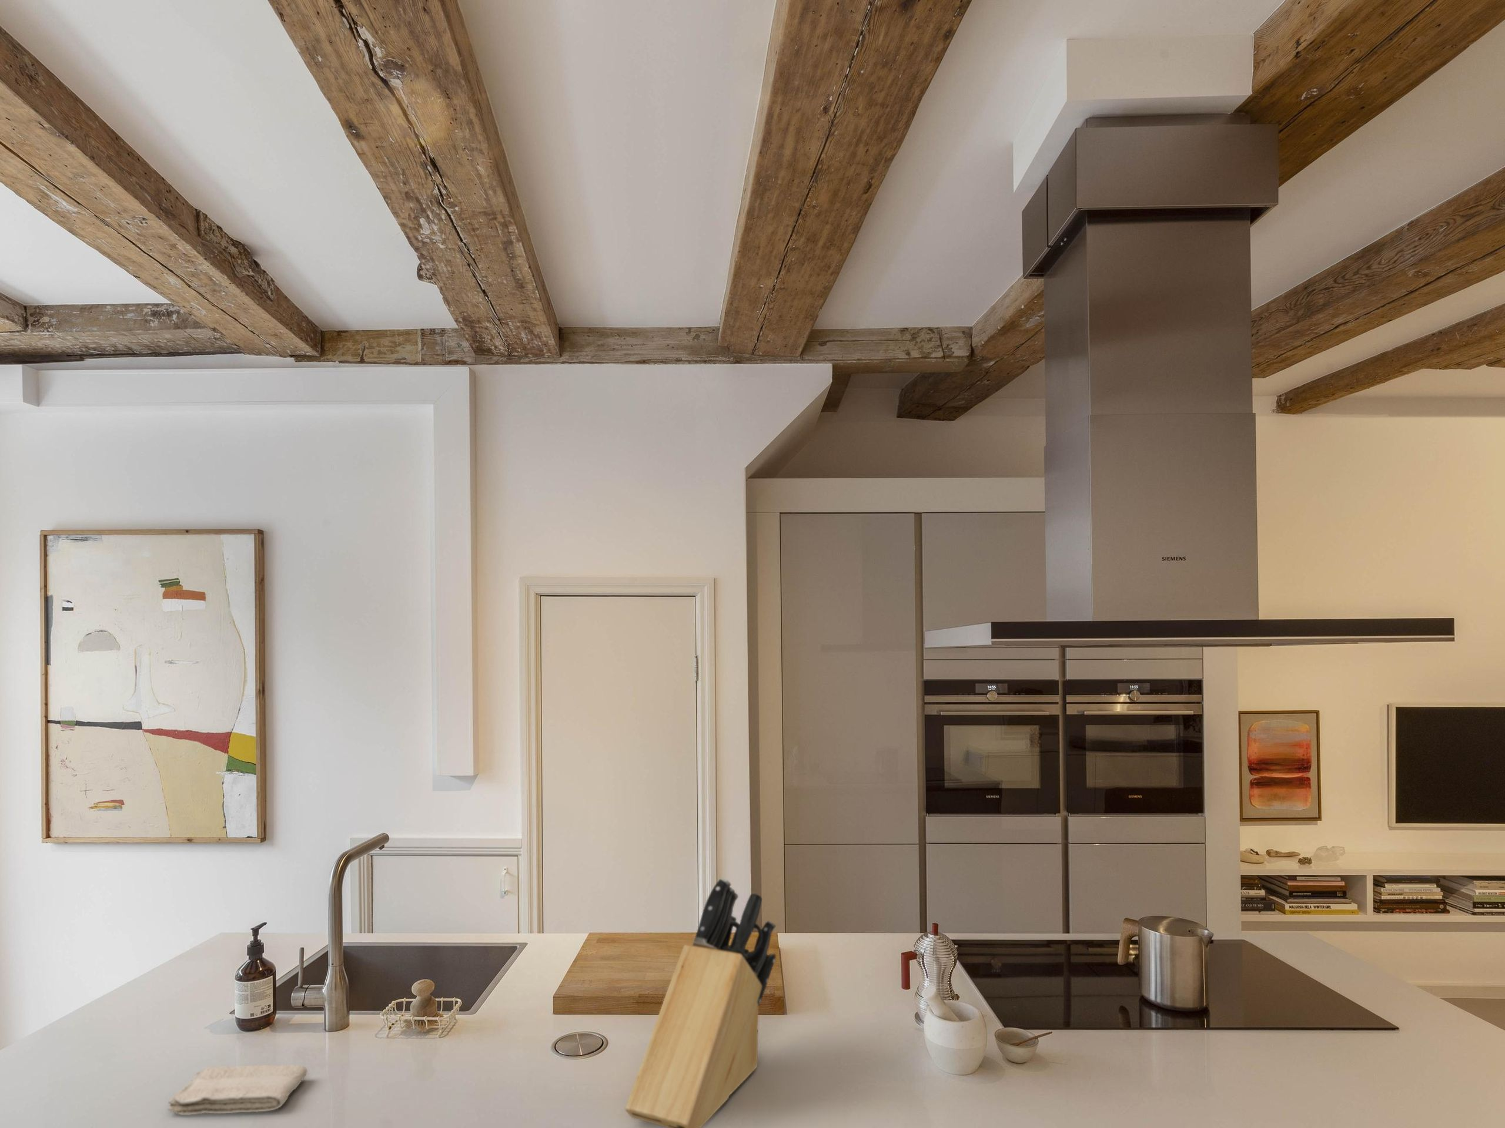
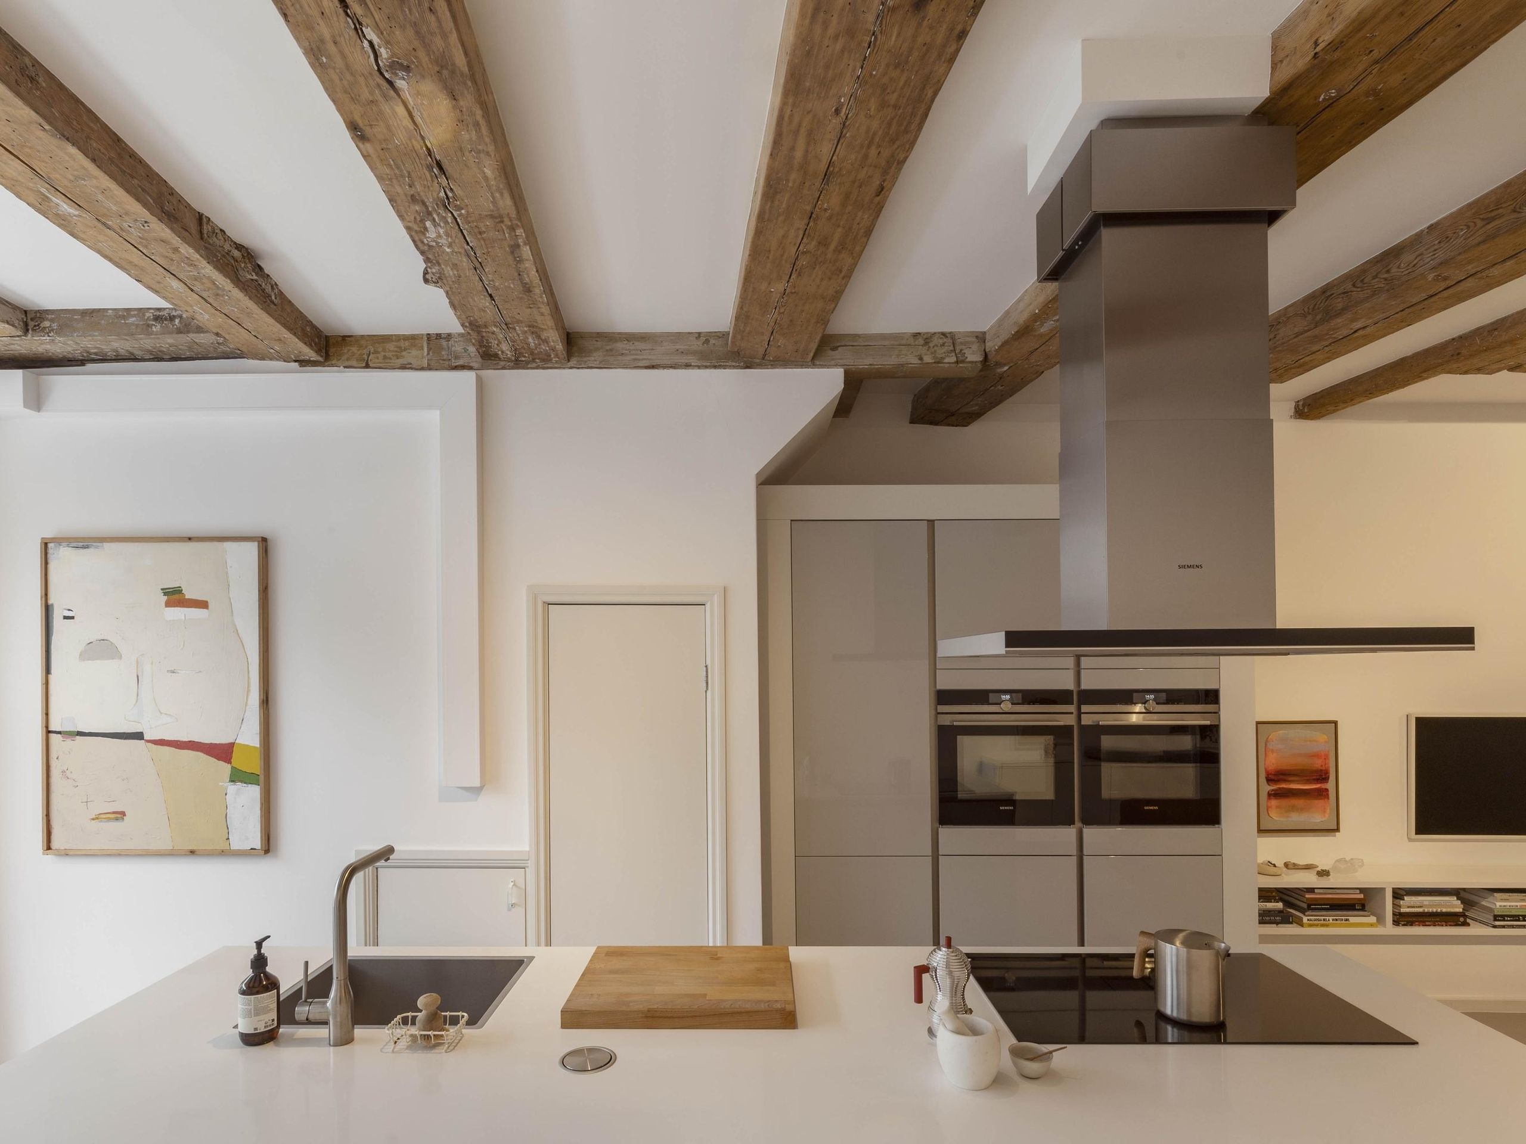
- washcloth [167,1064,307,1116]
- knife block [625,877,776,1128]
